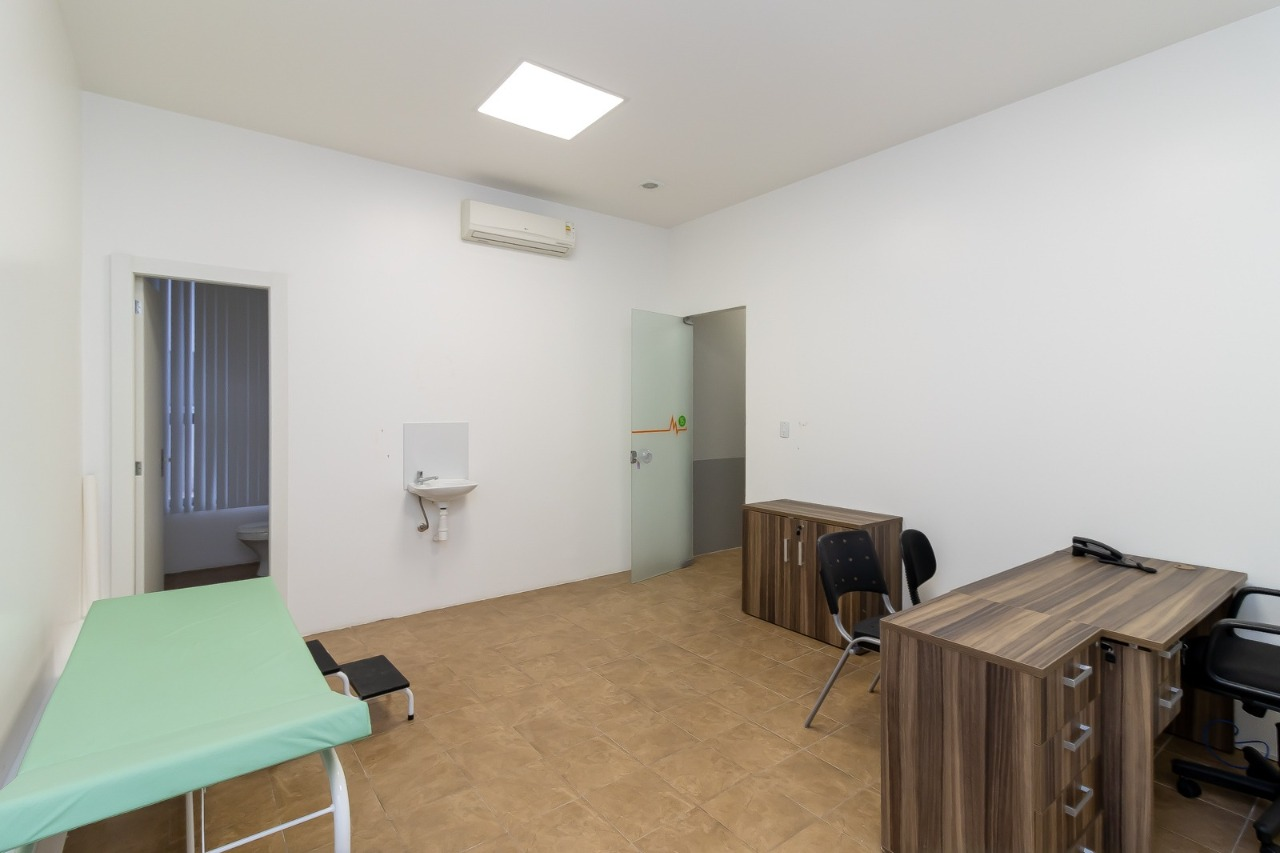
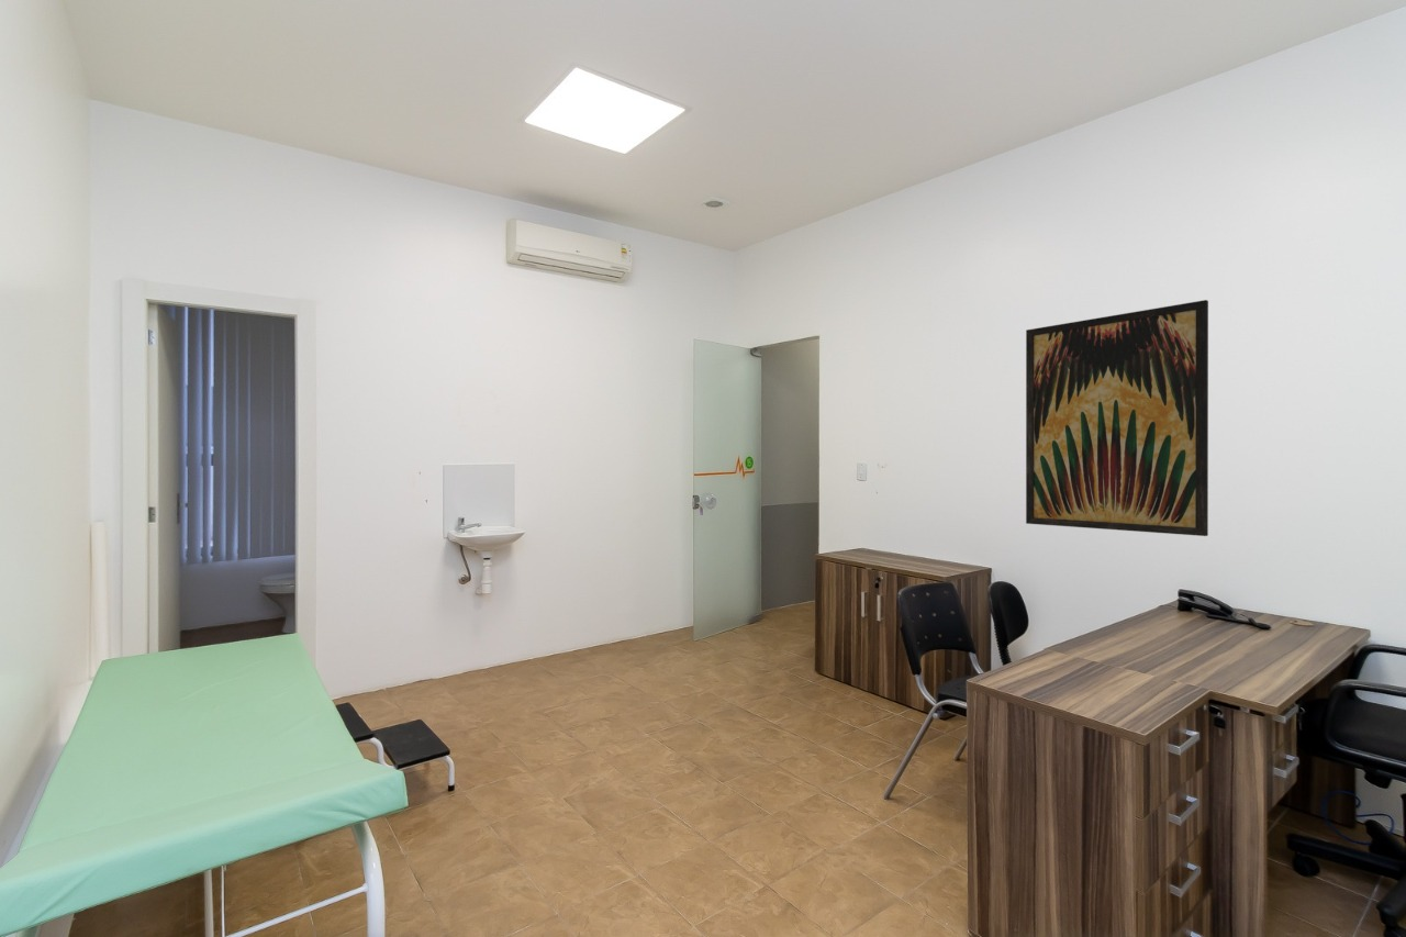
+ wall art [1025,299,1209,537]
